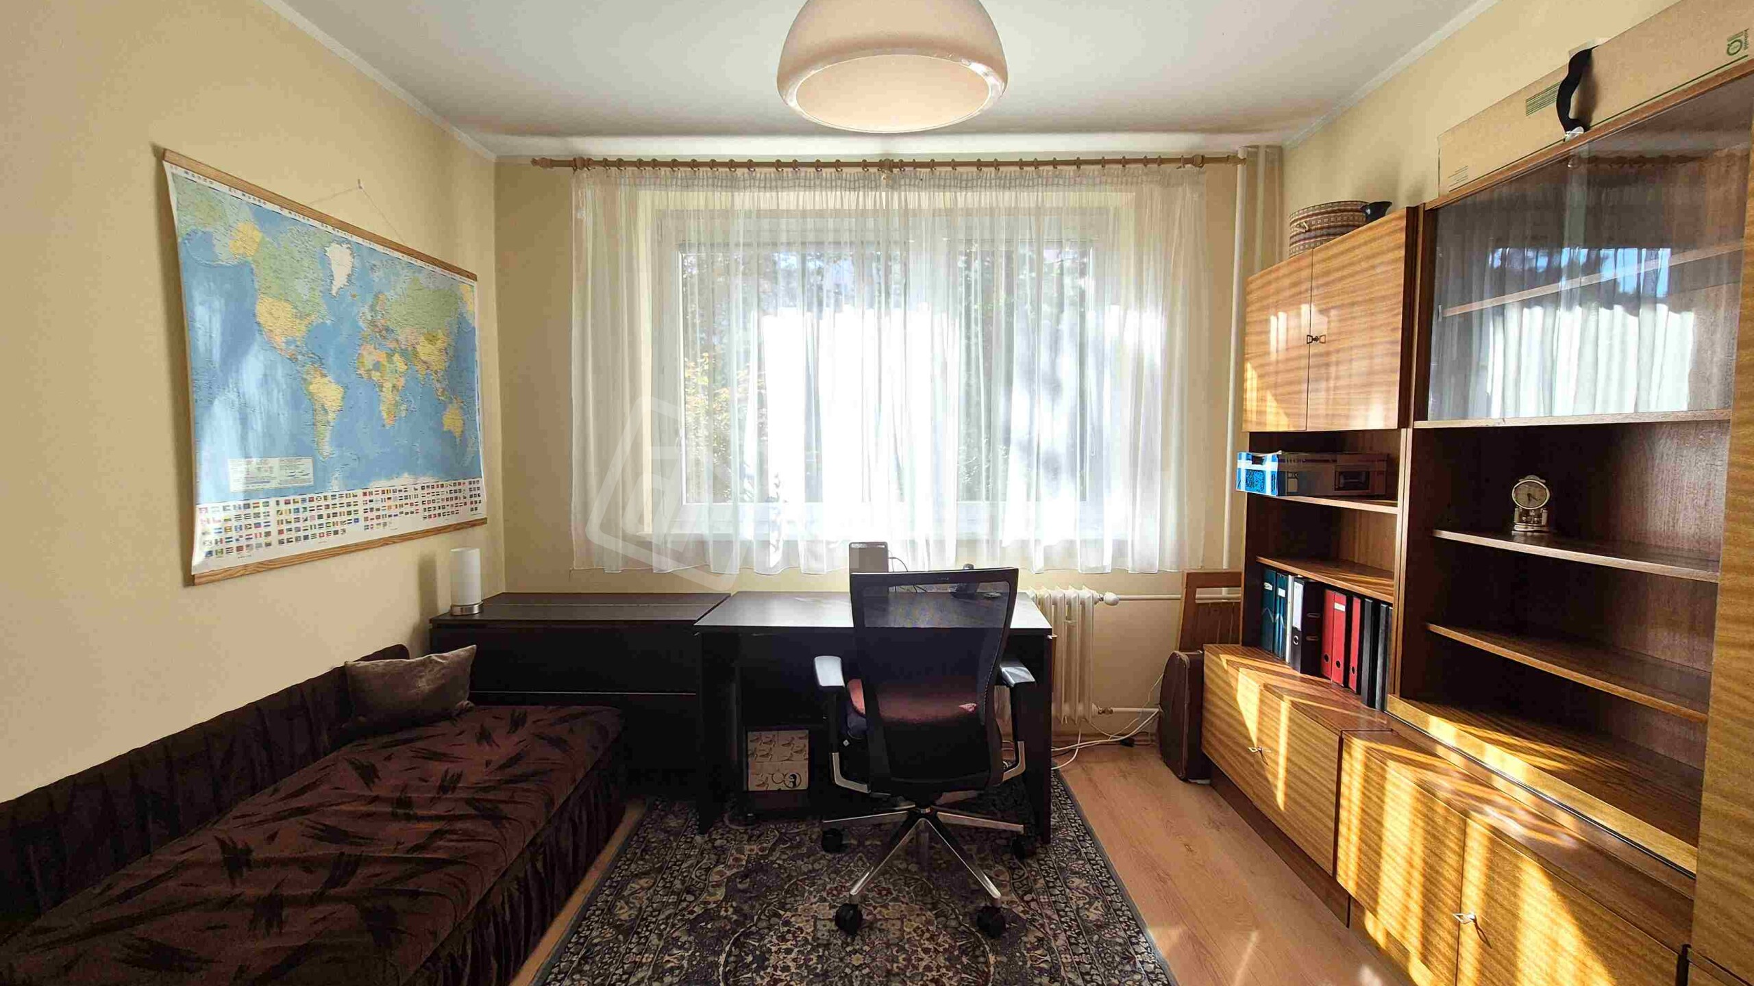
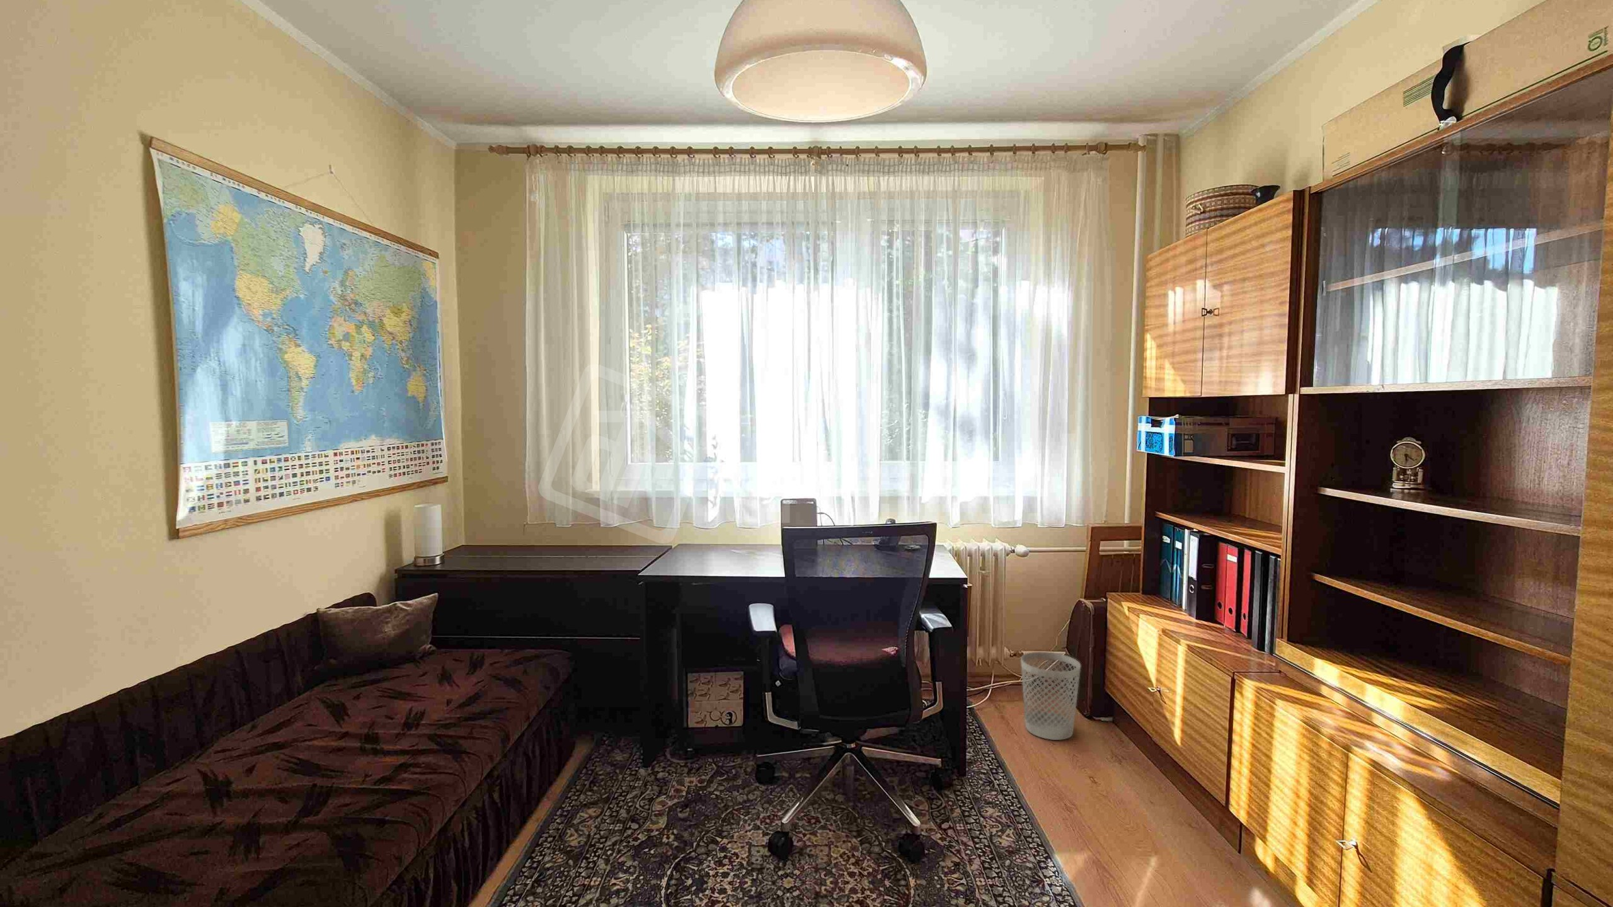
+ wastebasket [1020,651,1081,741]
